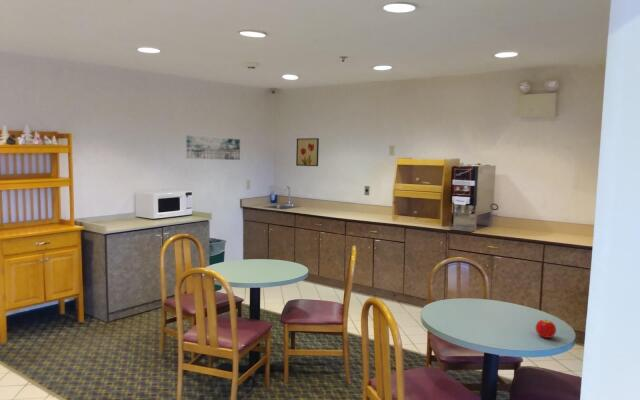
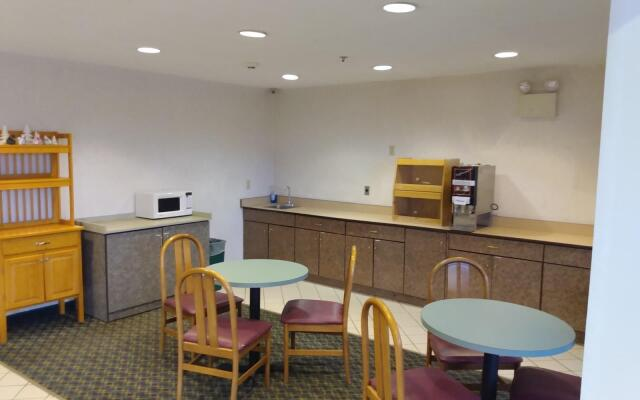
- wall art [295,137,320,167]
- fruit [535,318,557,339]
- wall art [185,135,241,161]
